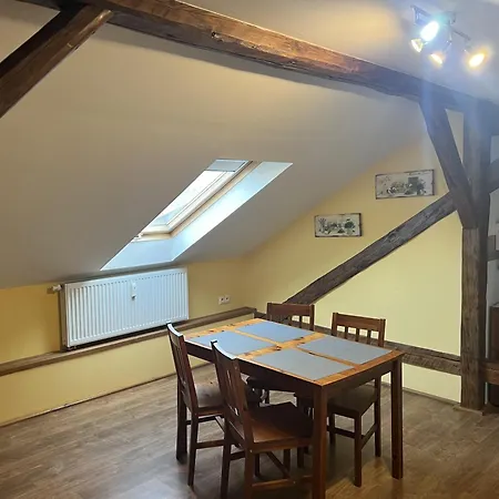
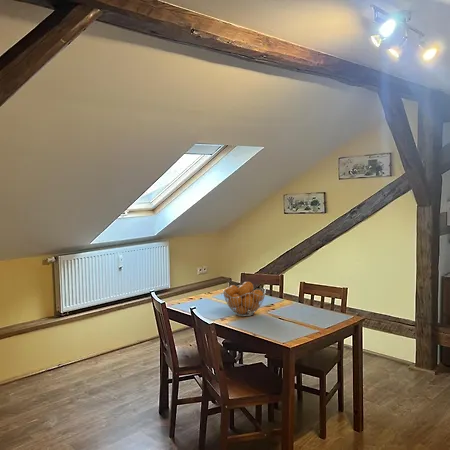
+ fruit basket [222,281,267,317]
